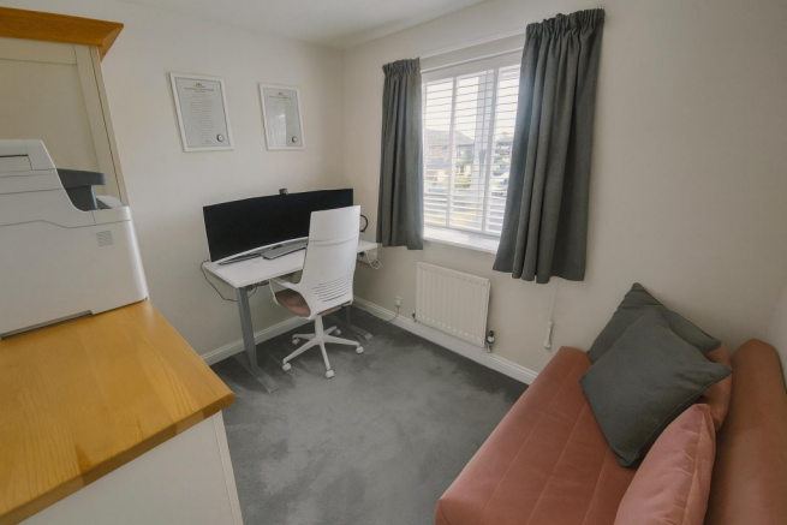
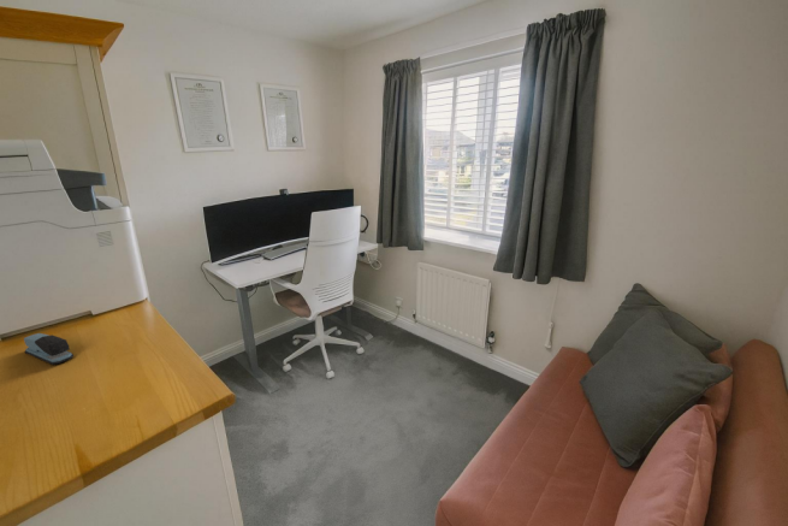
+ stapler [23,332,75,366]
